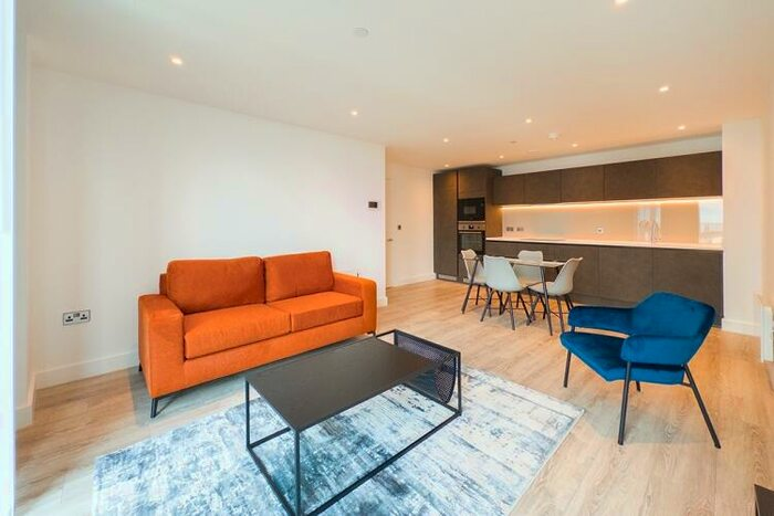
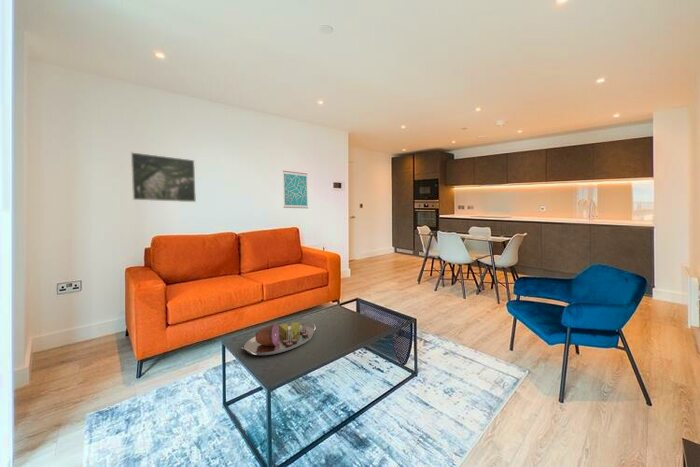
+ wall art [282,170,309,209]
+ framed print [130,151,197,203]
+ serving tray [240,321,316,356]
